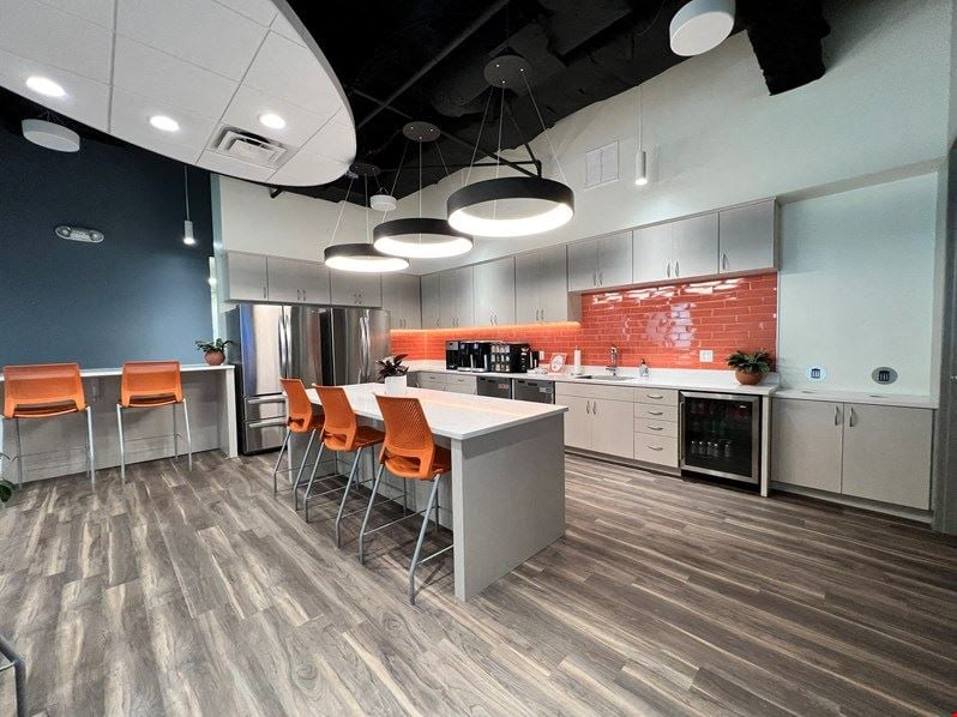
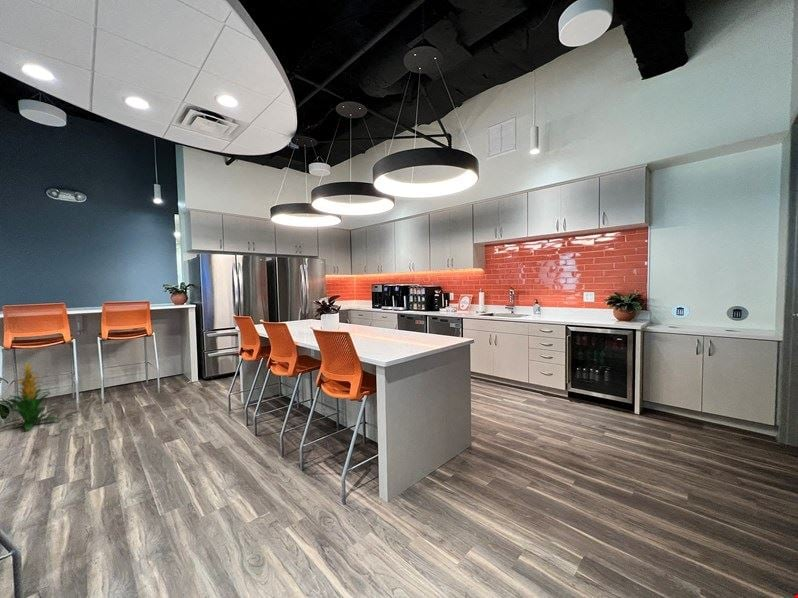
+ indoor plant [0,361,61,431]
